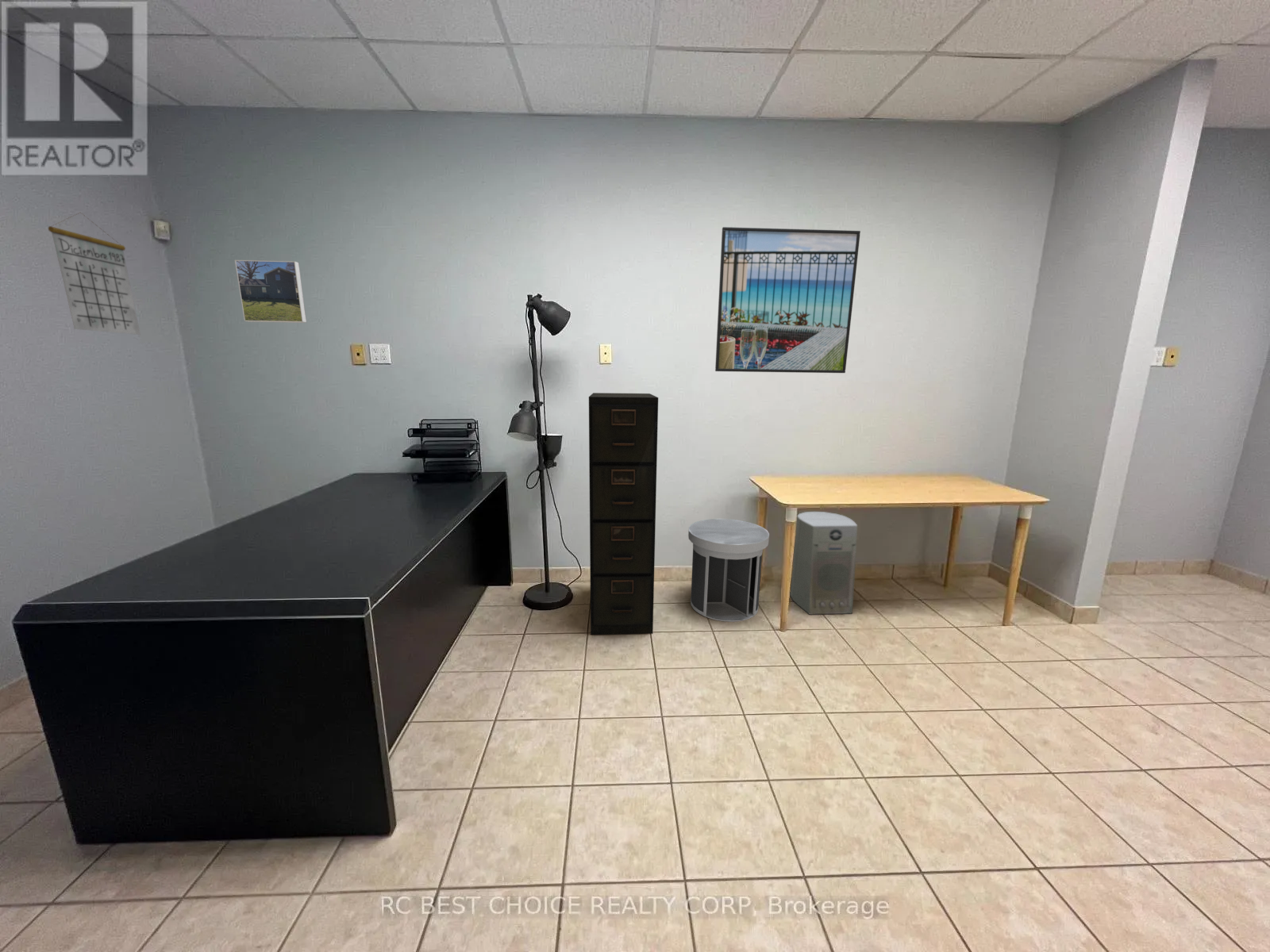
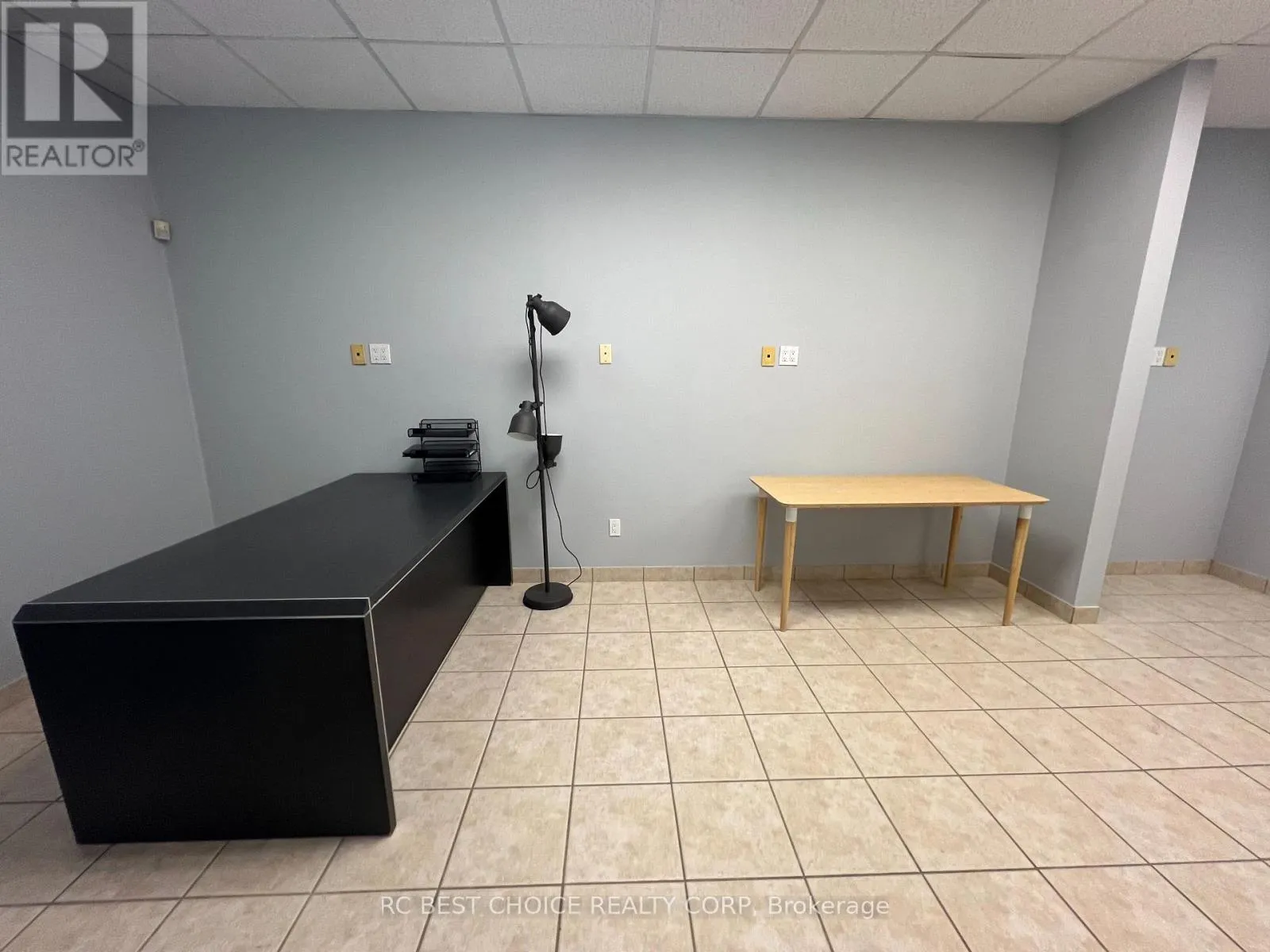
- filing cabinet [588,392,659,635]
- fan [789,511,858,616]
- calendar [48,212,141,336]
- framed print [234,259,307,324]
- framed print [714,226,861,374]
- revolving door [687,518,770,623]
